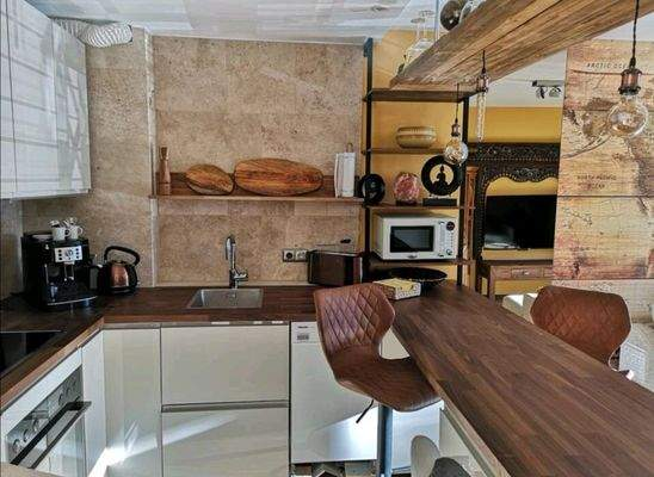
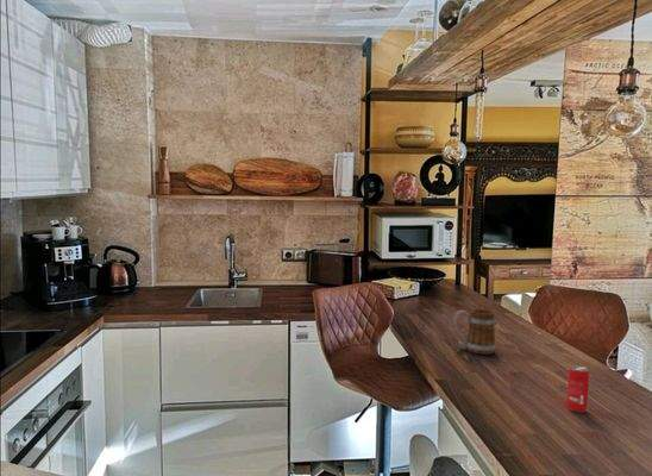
+ beverage can [565,364,590,413]
+ mug [453,308,497,356]
